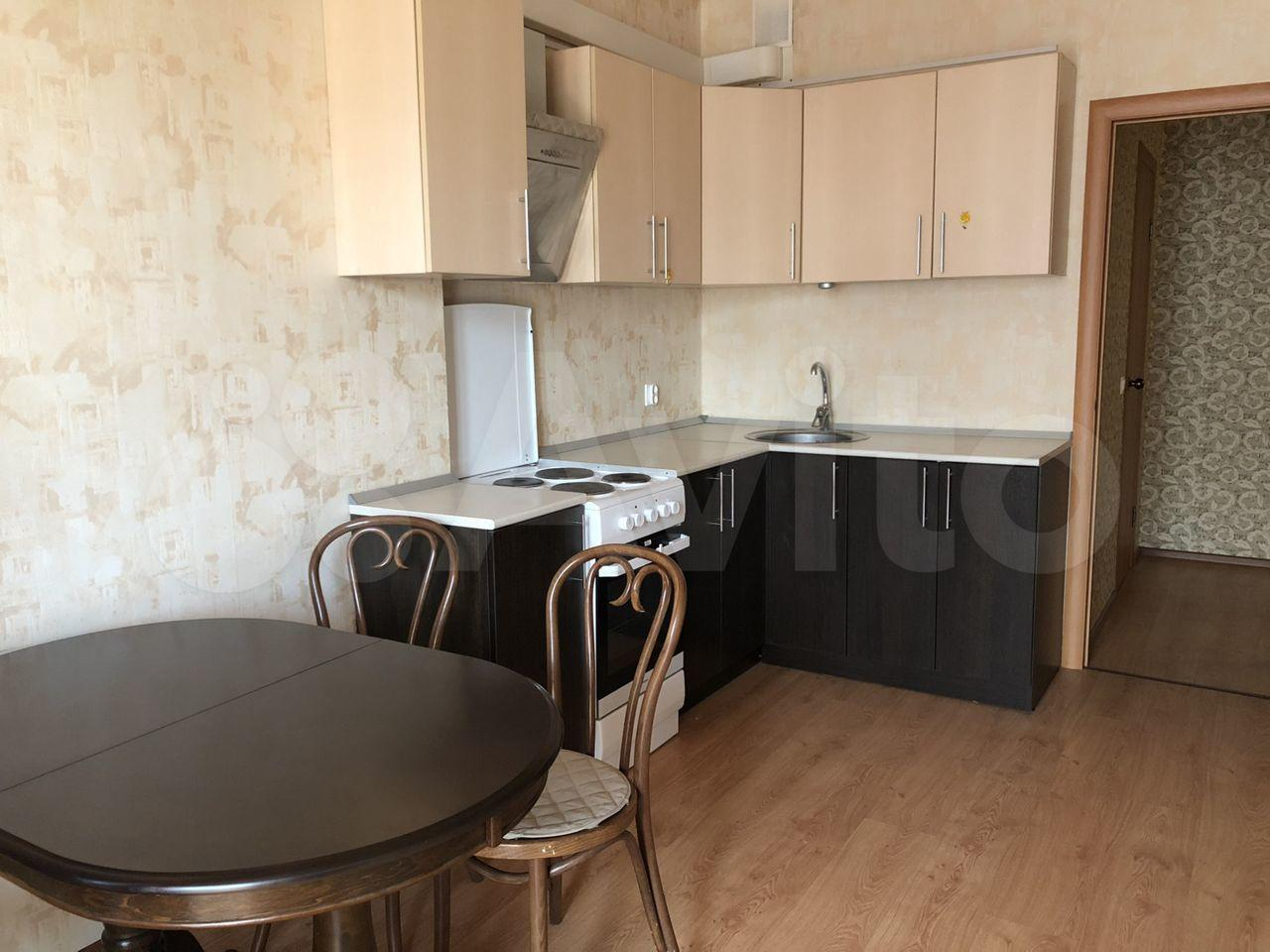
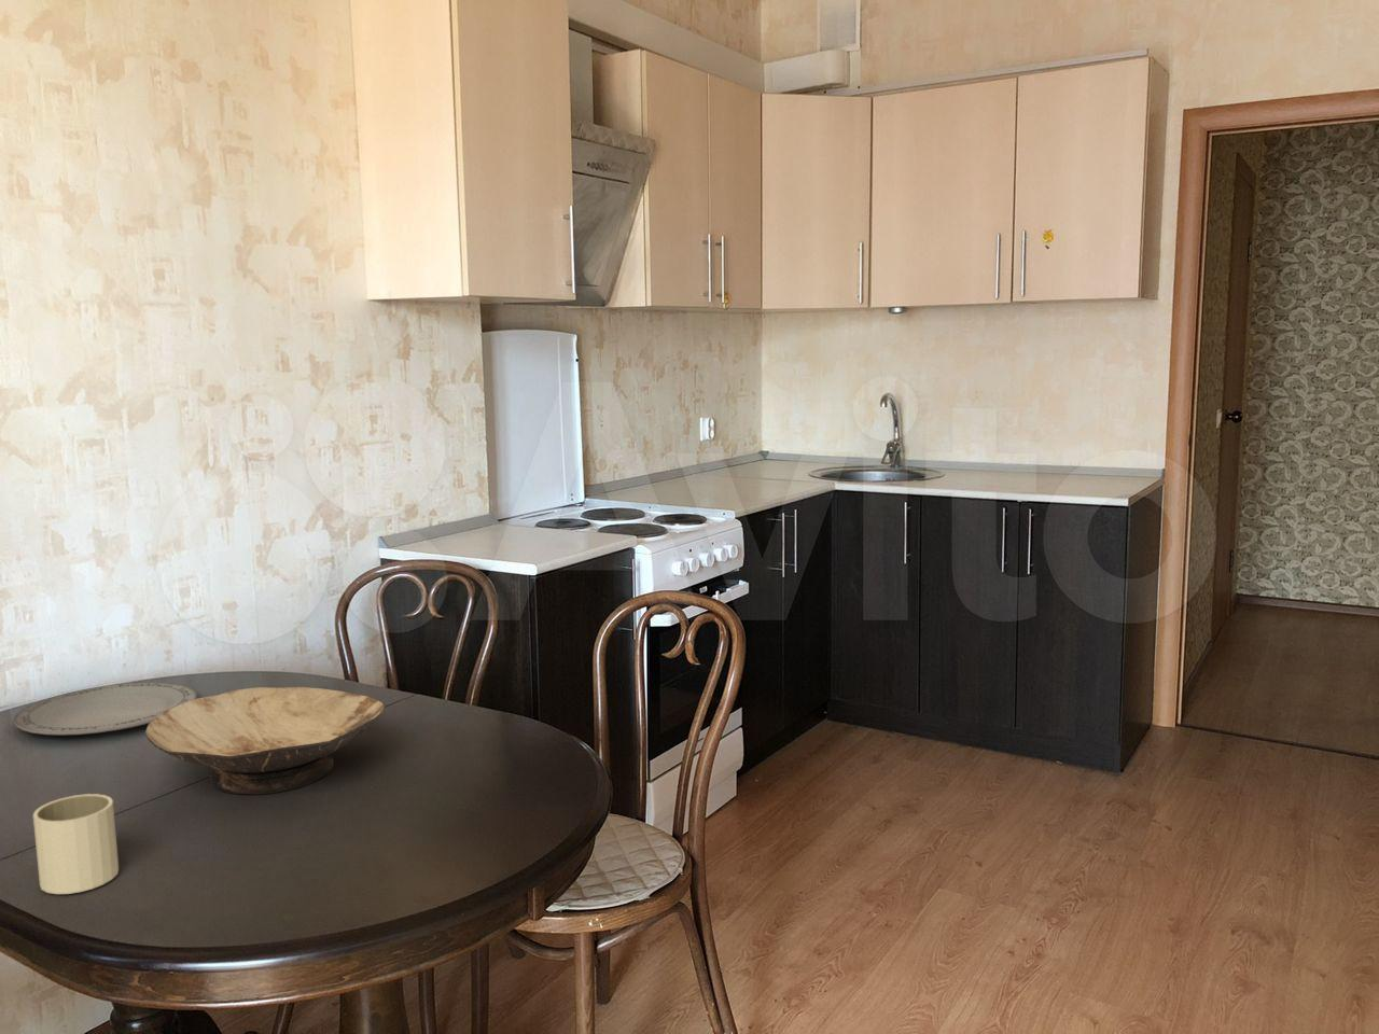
+ mug [33,793,119,895]
+ plate [13,682,199,736]
+ bowl [144,686,385,795]
